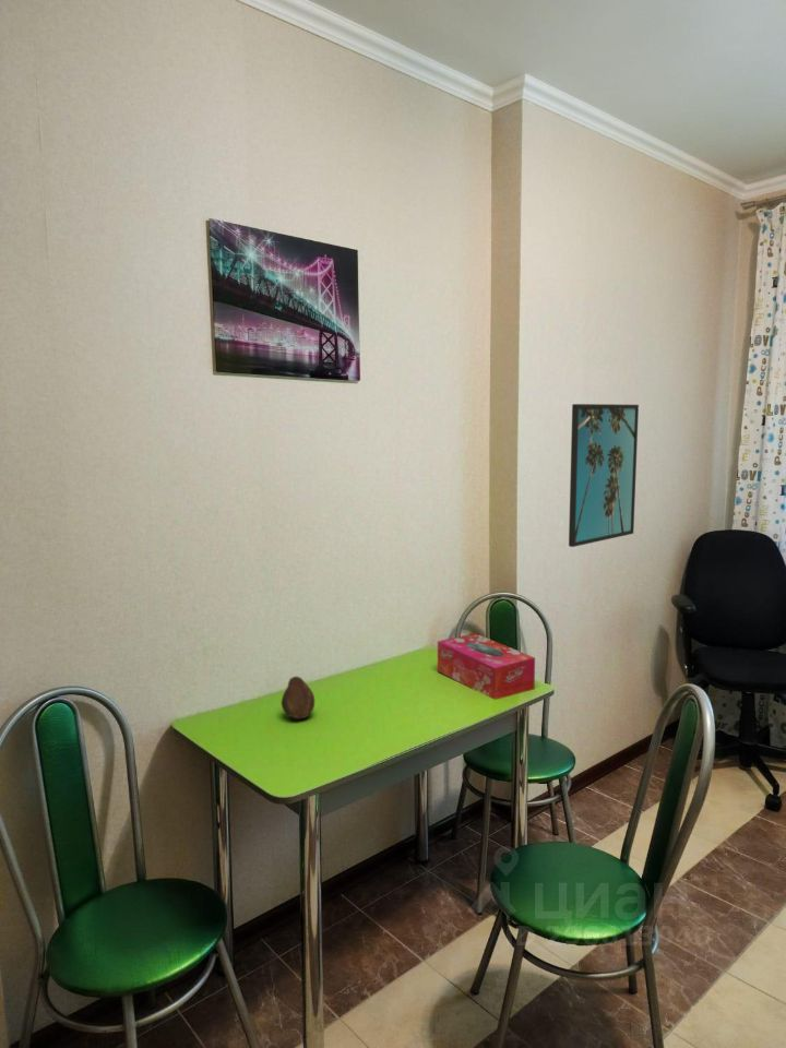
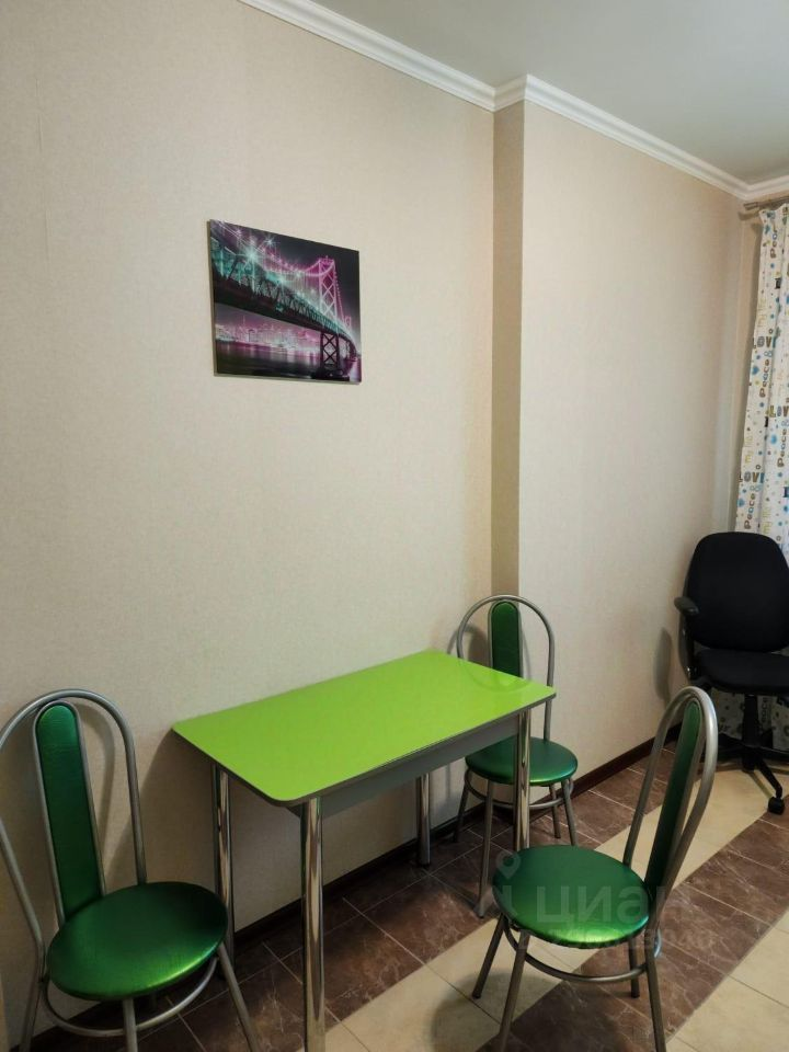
- fruit [281,675,315,719]
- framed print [568,403,640,548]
- tissue box [437,632,536,701]
